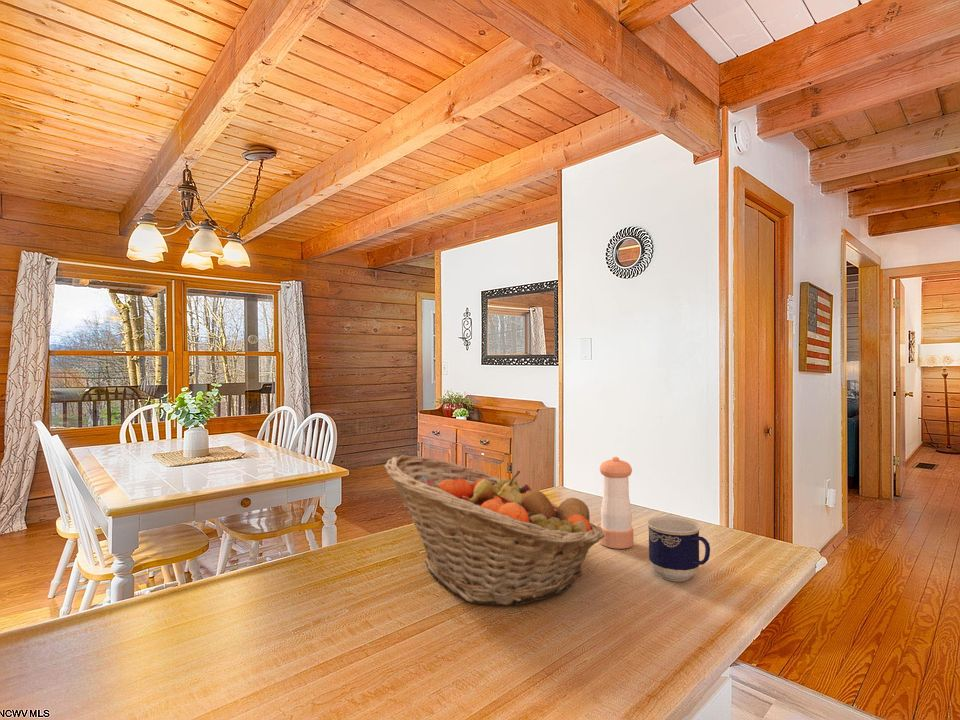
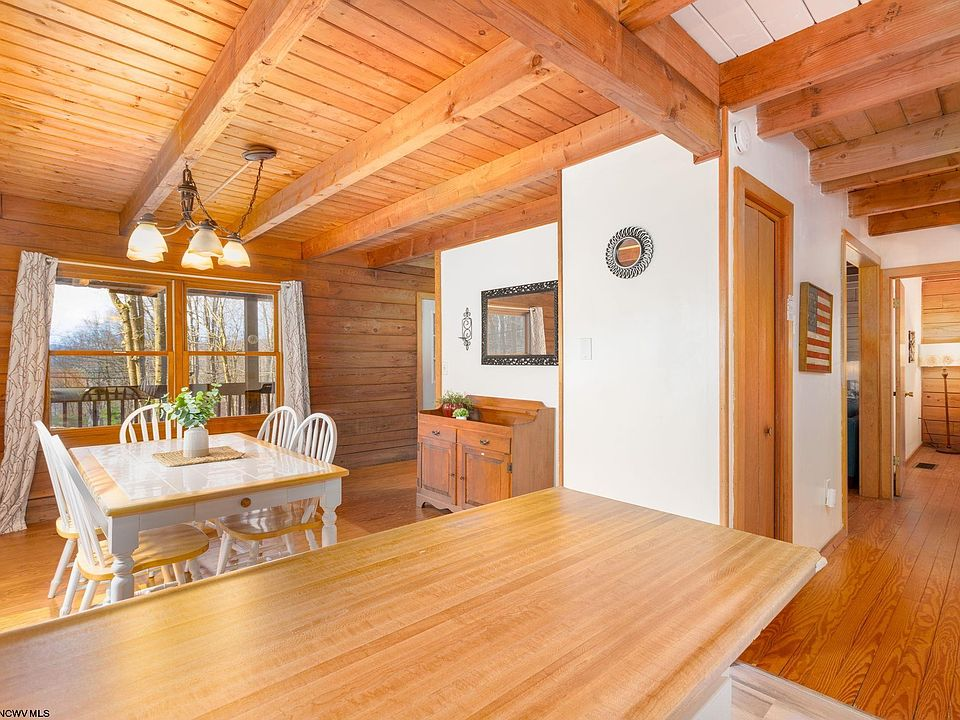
- pepper shaker [599,456,634,550]
- cup [646,515,711,582]
- fruit basket [382,454,605,606]
